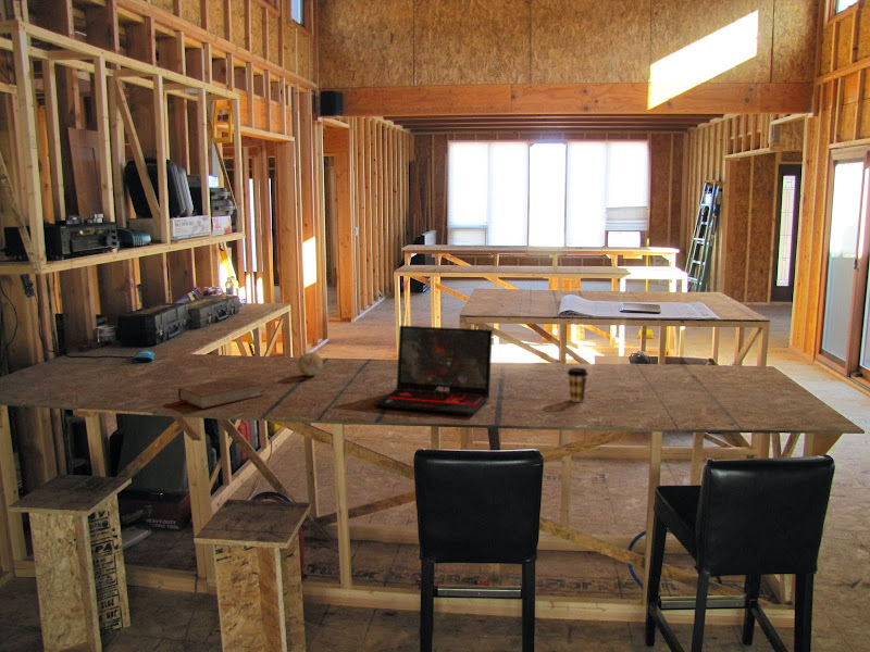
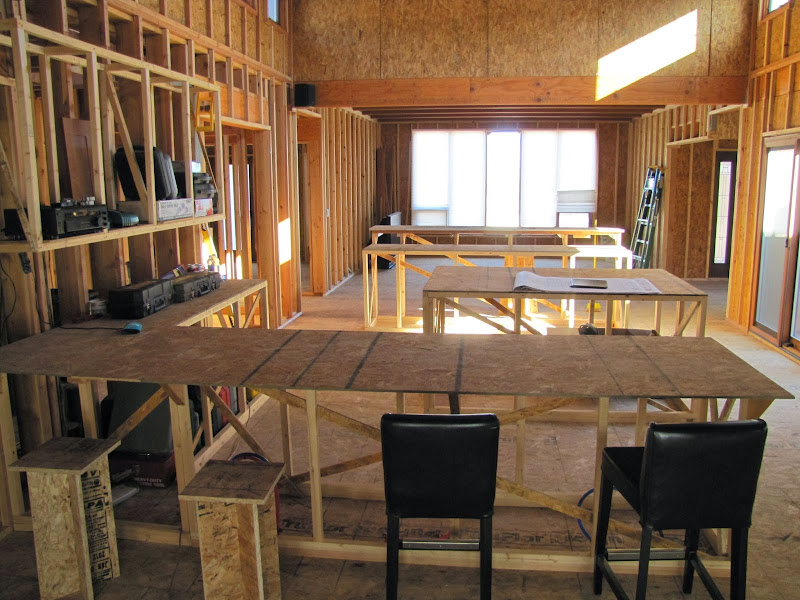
- coffee cup [567,366,589,403]
- fruit [297,351,324,377]
- laptop [373,325,494,416]
- book [172,376,263,410]
